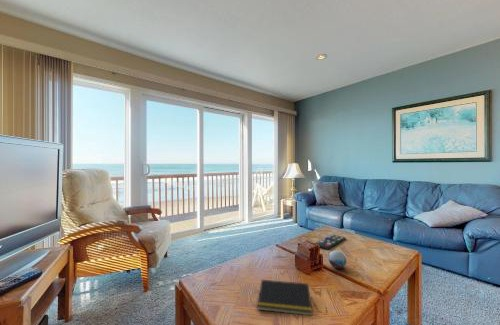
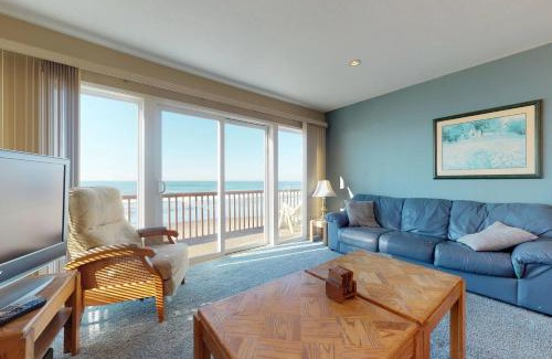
- notepad [257,279,313,317]
- remote control [313,233,347,251]
- decorative orb [328,250,347,270]
